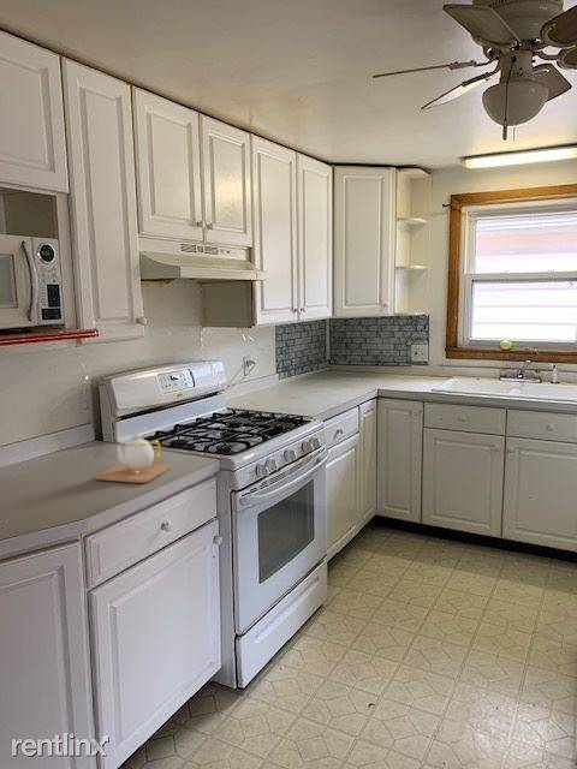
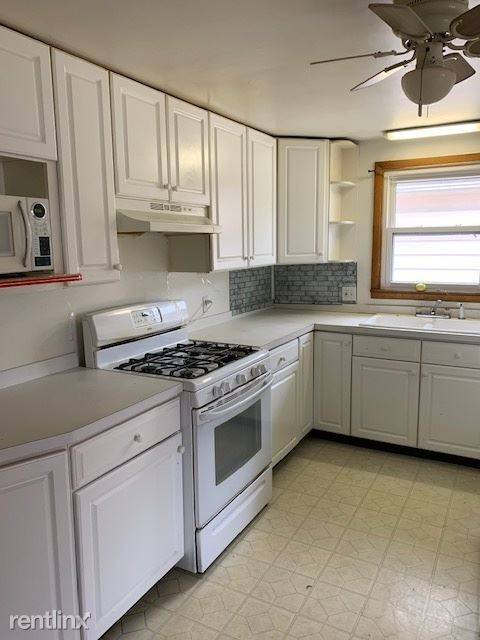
- teapot [95,433,171,484]
